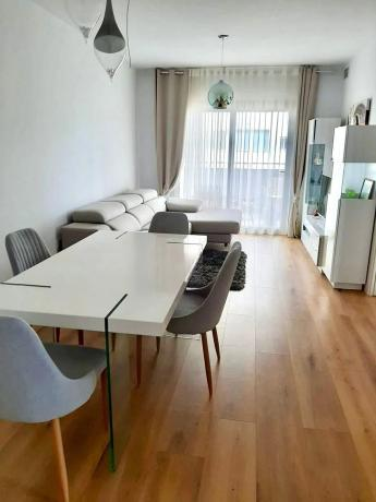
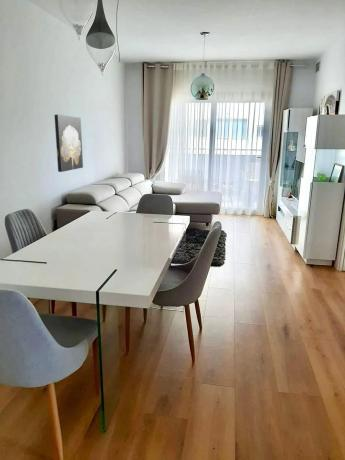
+ wall art [53,114,84,173]
